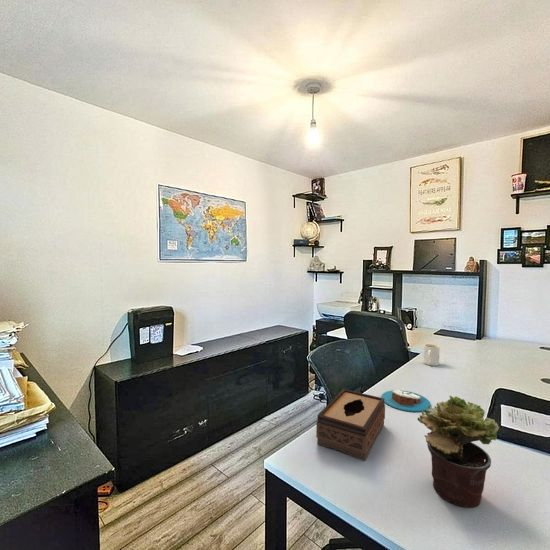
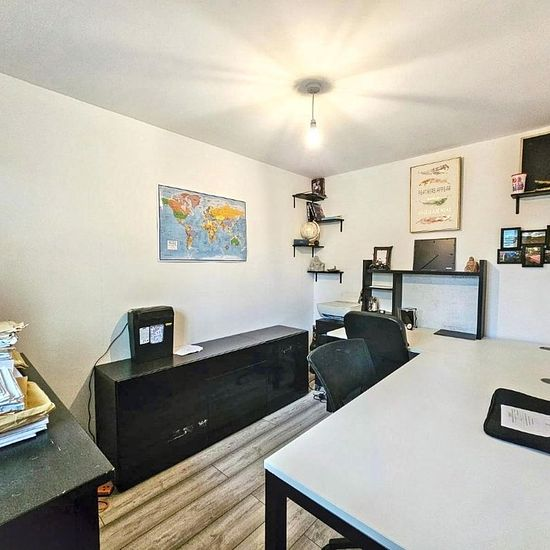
- mug [422,343,441,367]
- tissue box [315,388,386,461]
- candle [381,389,432,413]
- potted plant [416,395,500,508]
